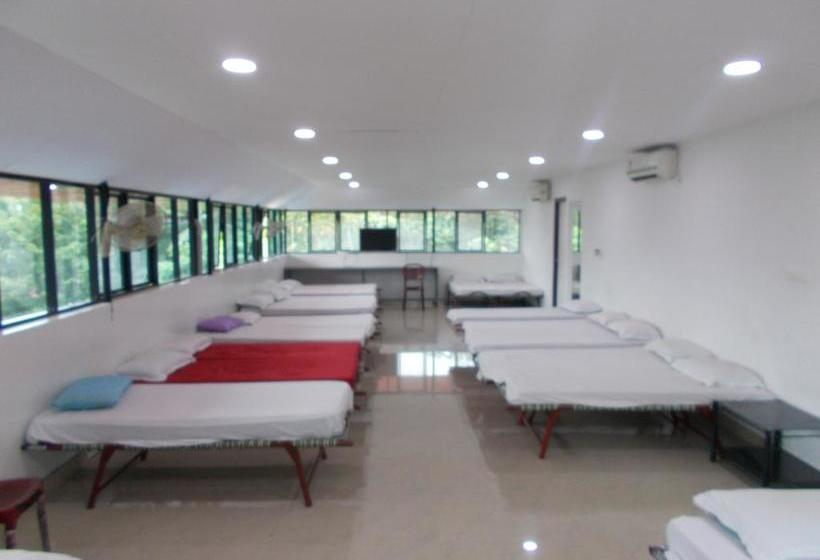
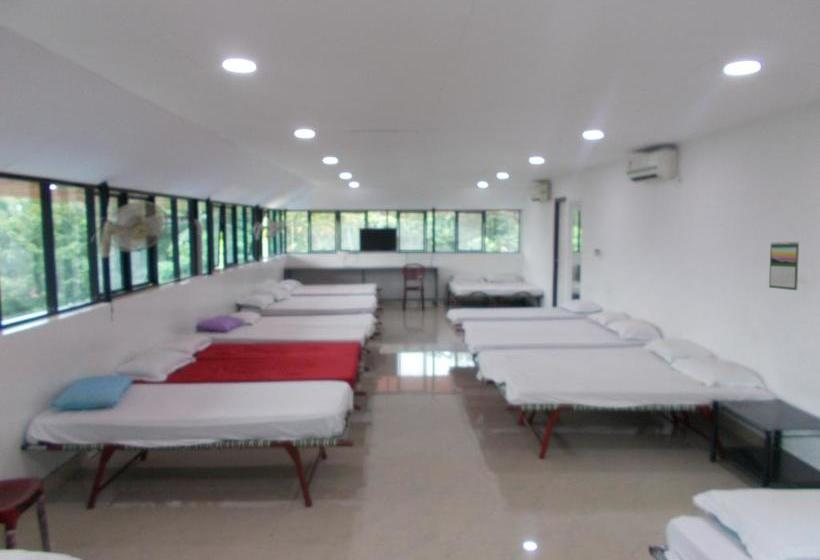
+ calendar [768,240,800,291]
